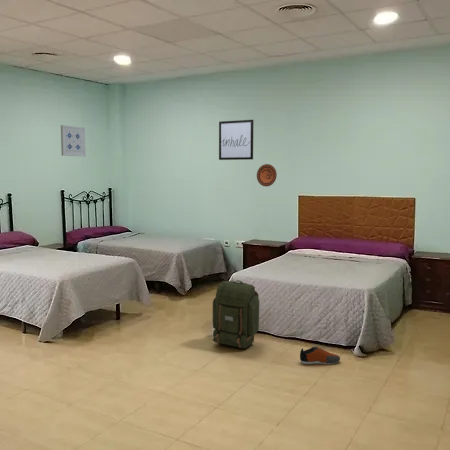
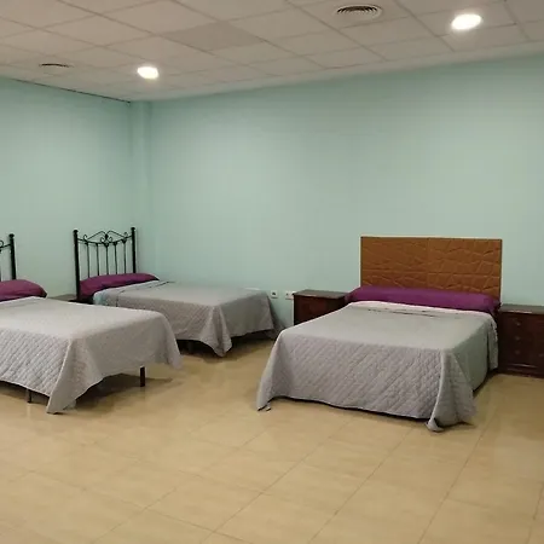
- backpack [212,279,260,349]
- wall art [218,119,254,161]
- wall art [60,124,87,158]
- decorative plate [256,163,278,187]
- shoe [299,346,341,365]
